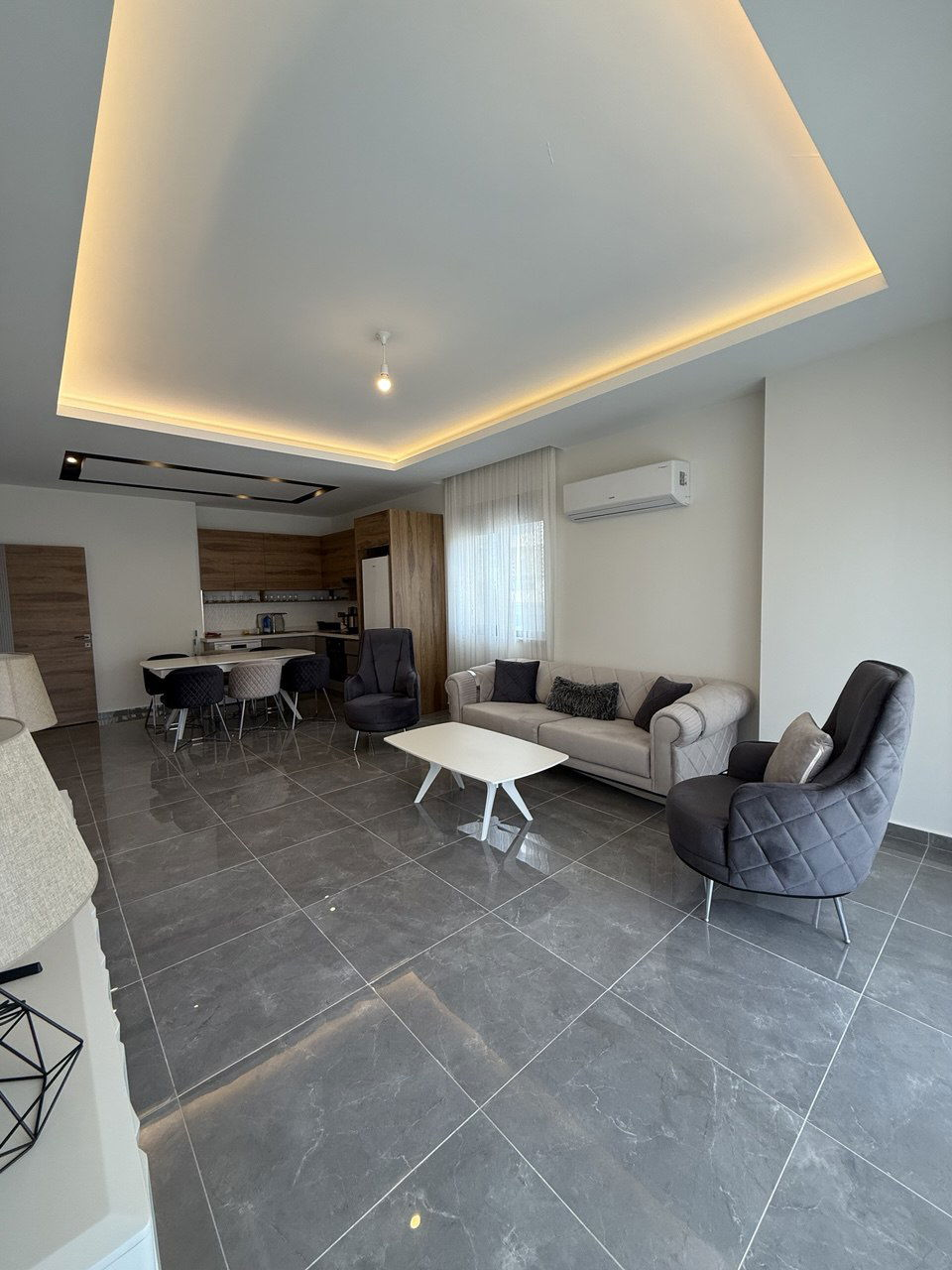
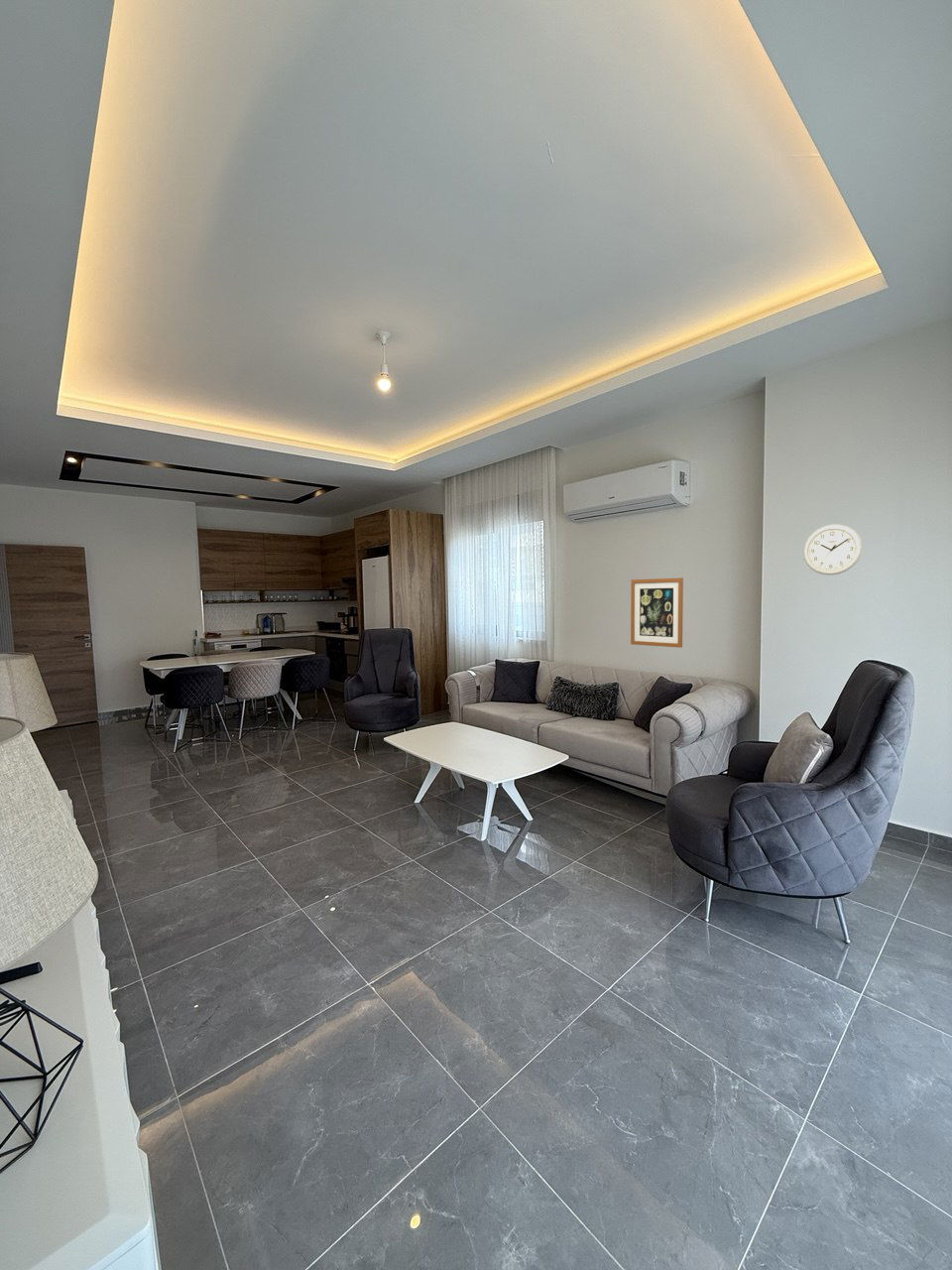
+ wall clock [802,524,864,576]
+ wall art [630,576,684,649]
